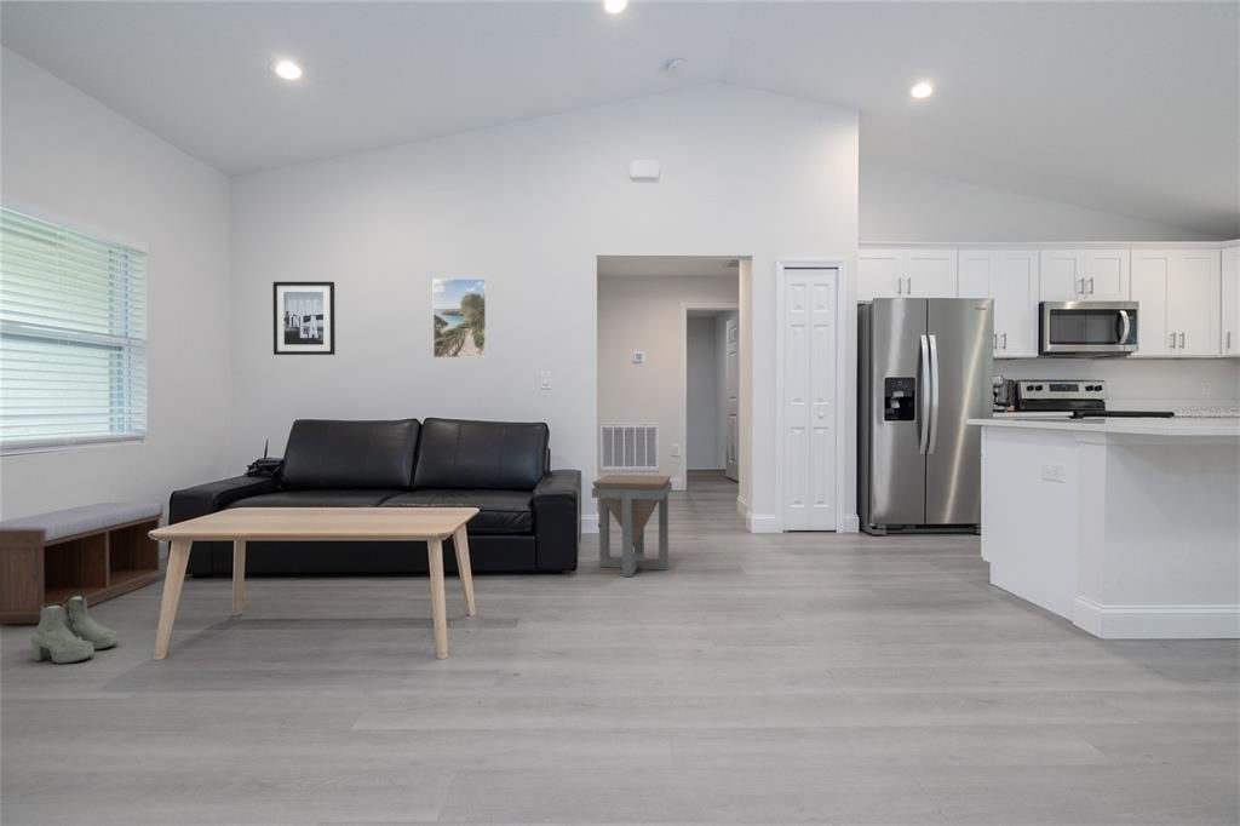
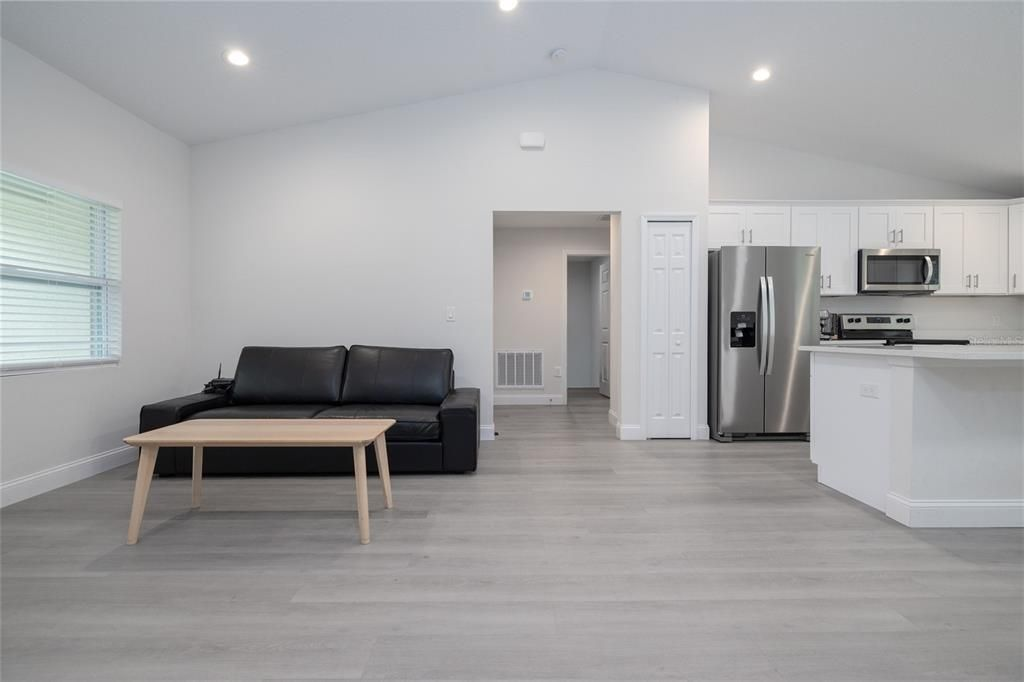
- boots [30,593,120,665]
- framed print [432,277,488,358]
- bench [0,501,165,625]
- wall art [272,281,337,356]
- side table [591,474,673,578]
